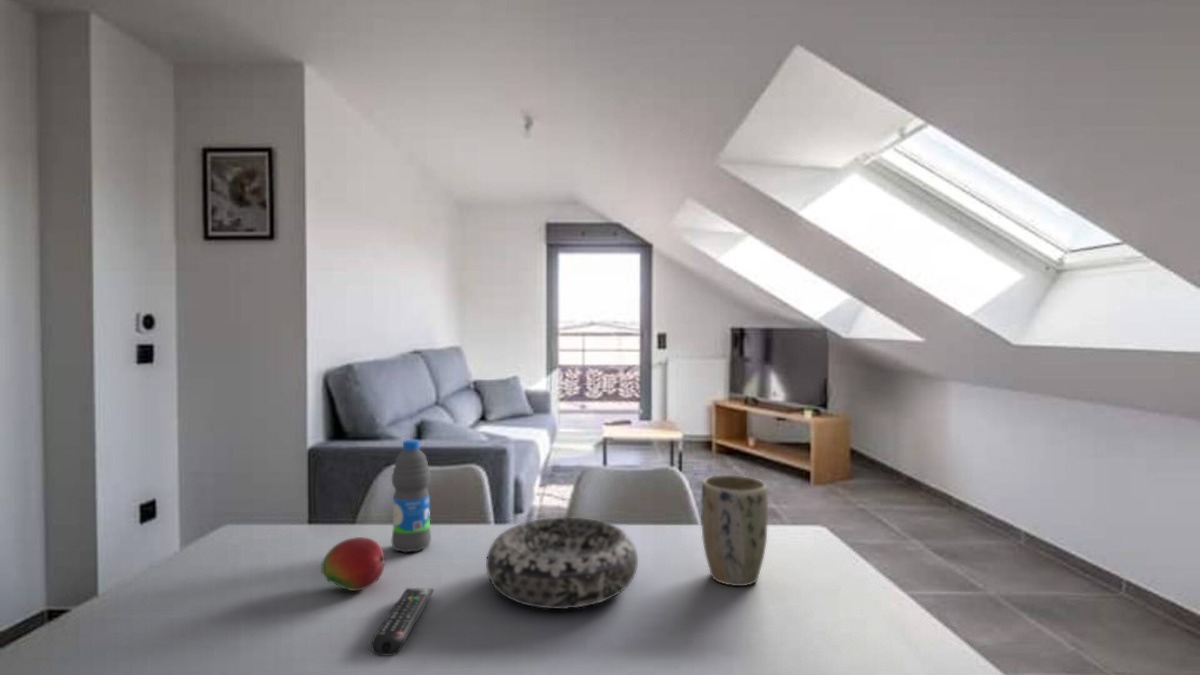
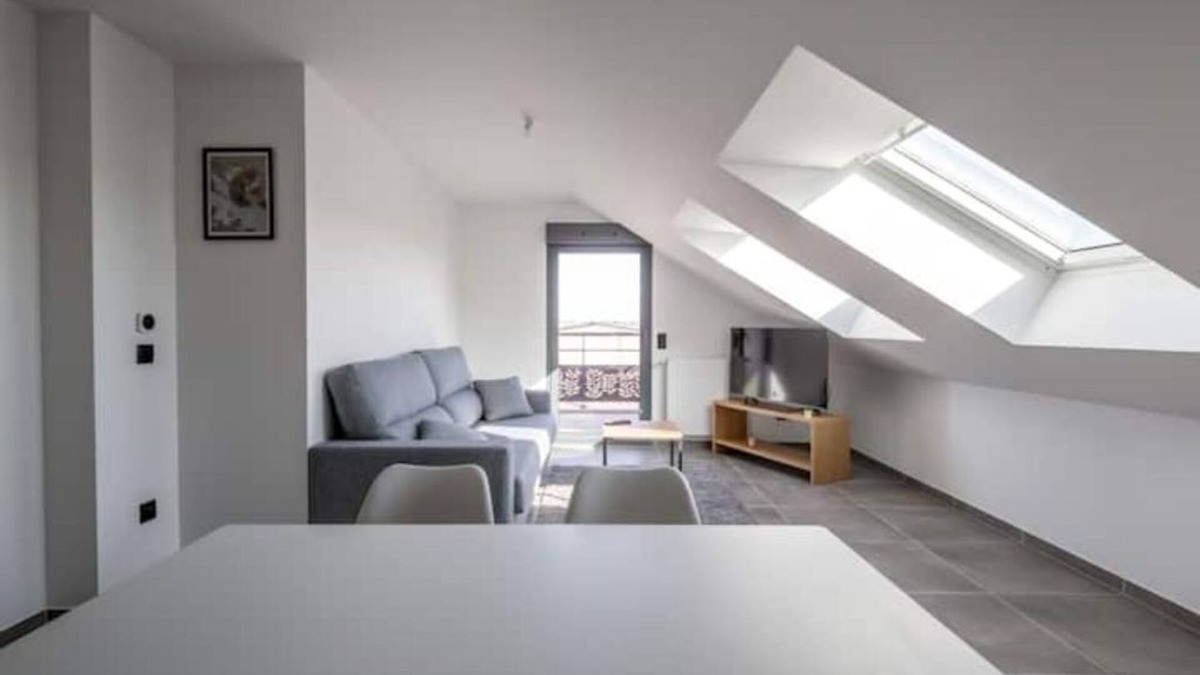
- decorative bowl [485,517,639,610]
- water bottle [390,439,432,554]
- fruit [320,536,386,592]
- remote control [370,587,435,657]
- plant pot [700,474,769,587]
